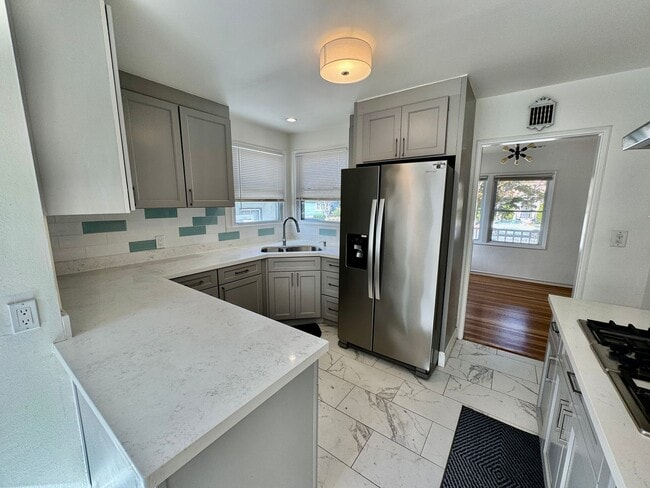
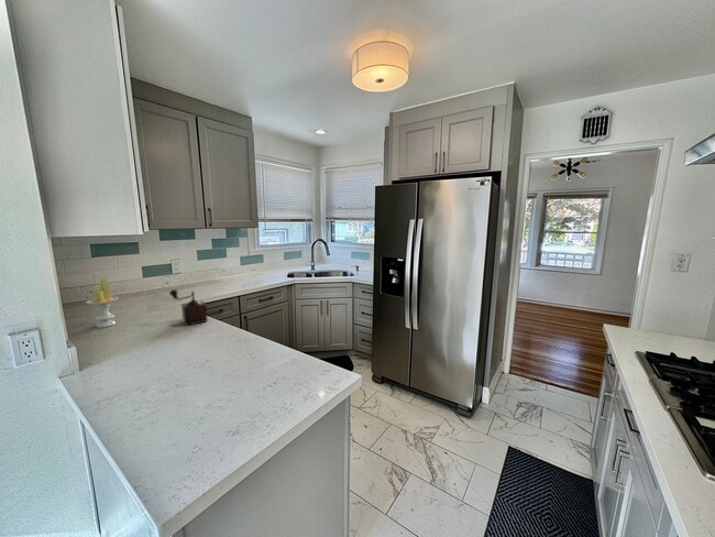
+ candle [85,276,120,329]
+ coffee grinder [168,288,209,327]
